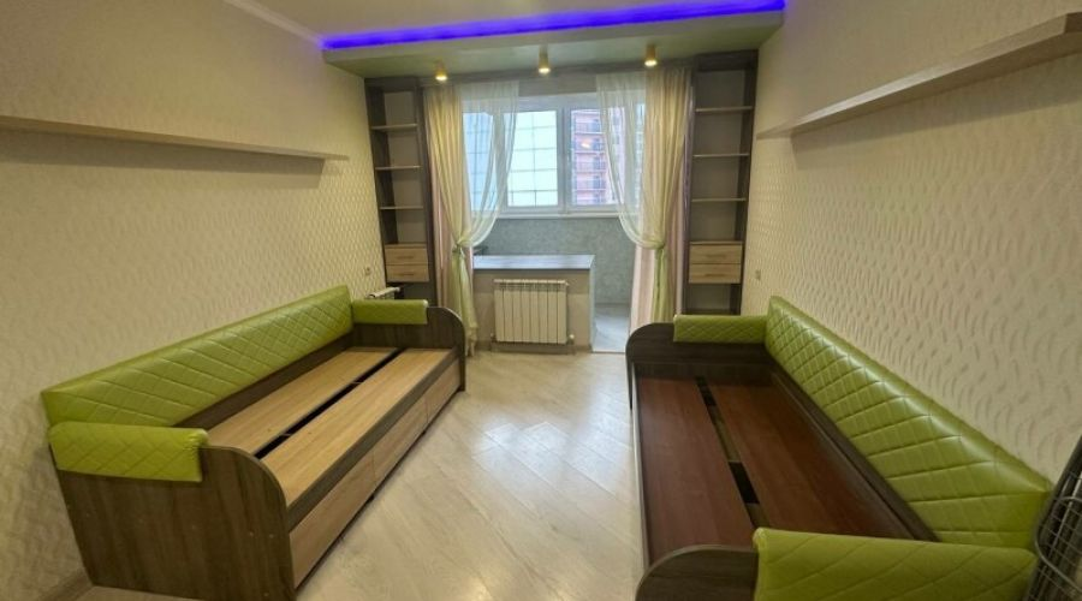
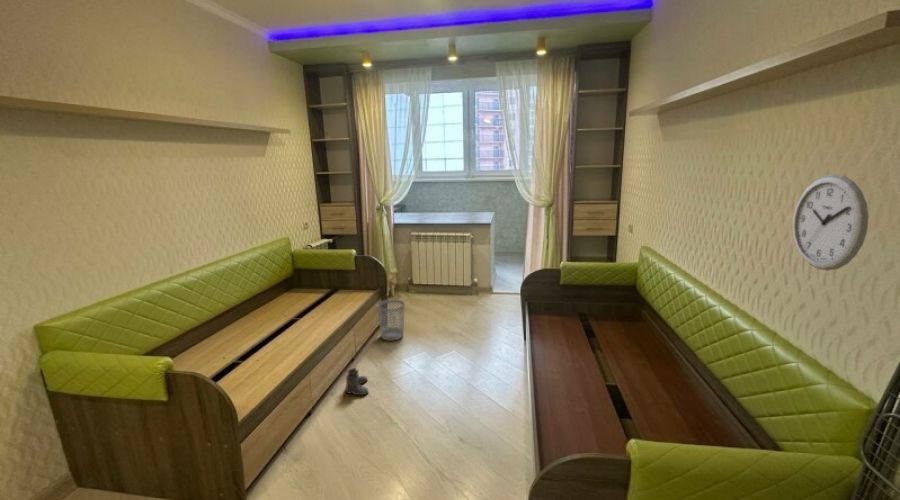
+ wastebasket [376,298,406,342]
+ wall clock [792,173,870,272]
+ boots [344,366,370,400]
